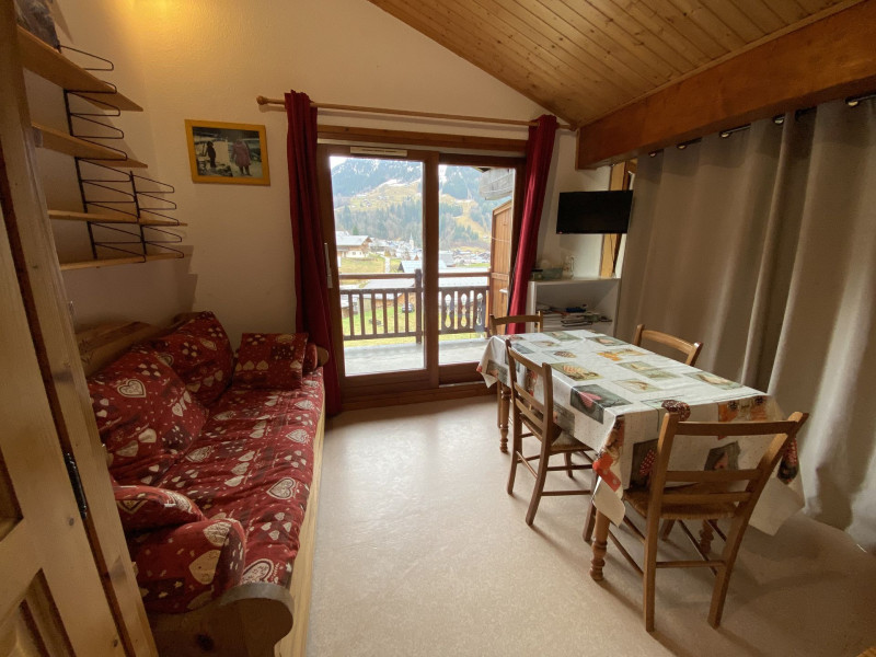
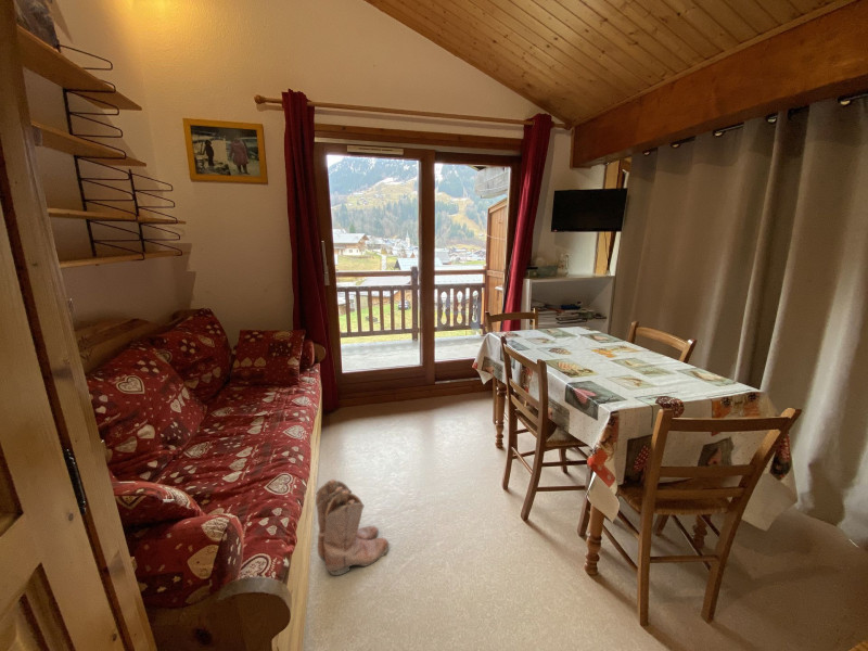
+ boots [315,477,391,576]
